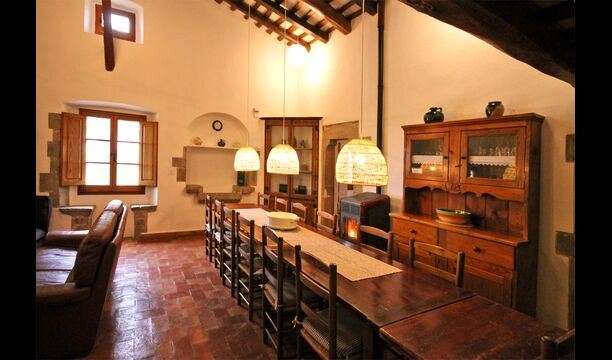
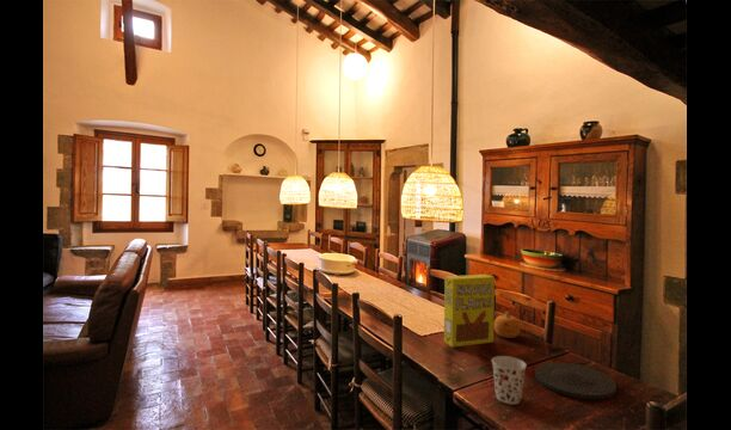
+ cup [491,355,528,405]
+ fruit [493,311,522,339]
+ plate [534,361,618,400]
+ cereal box [443,274,496,349]
